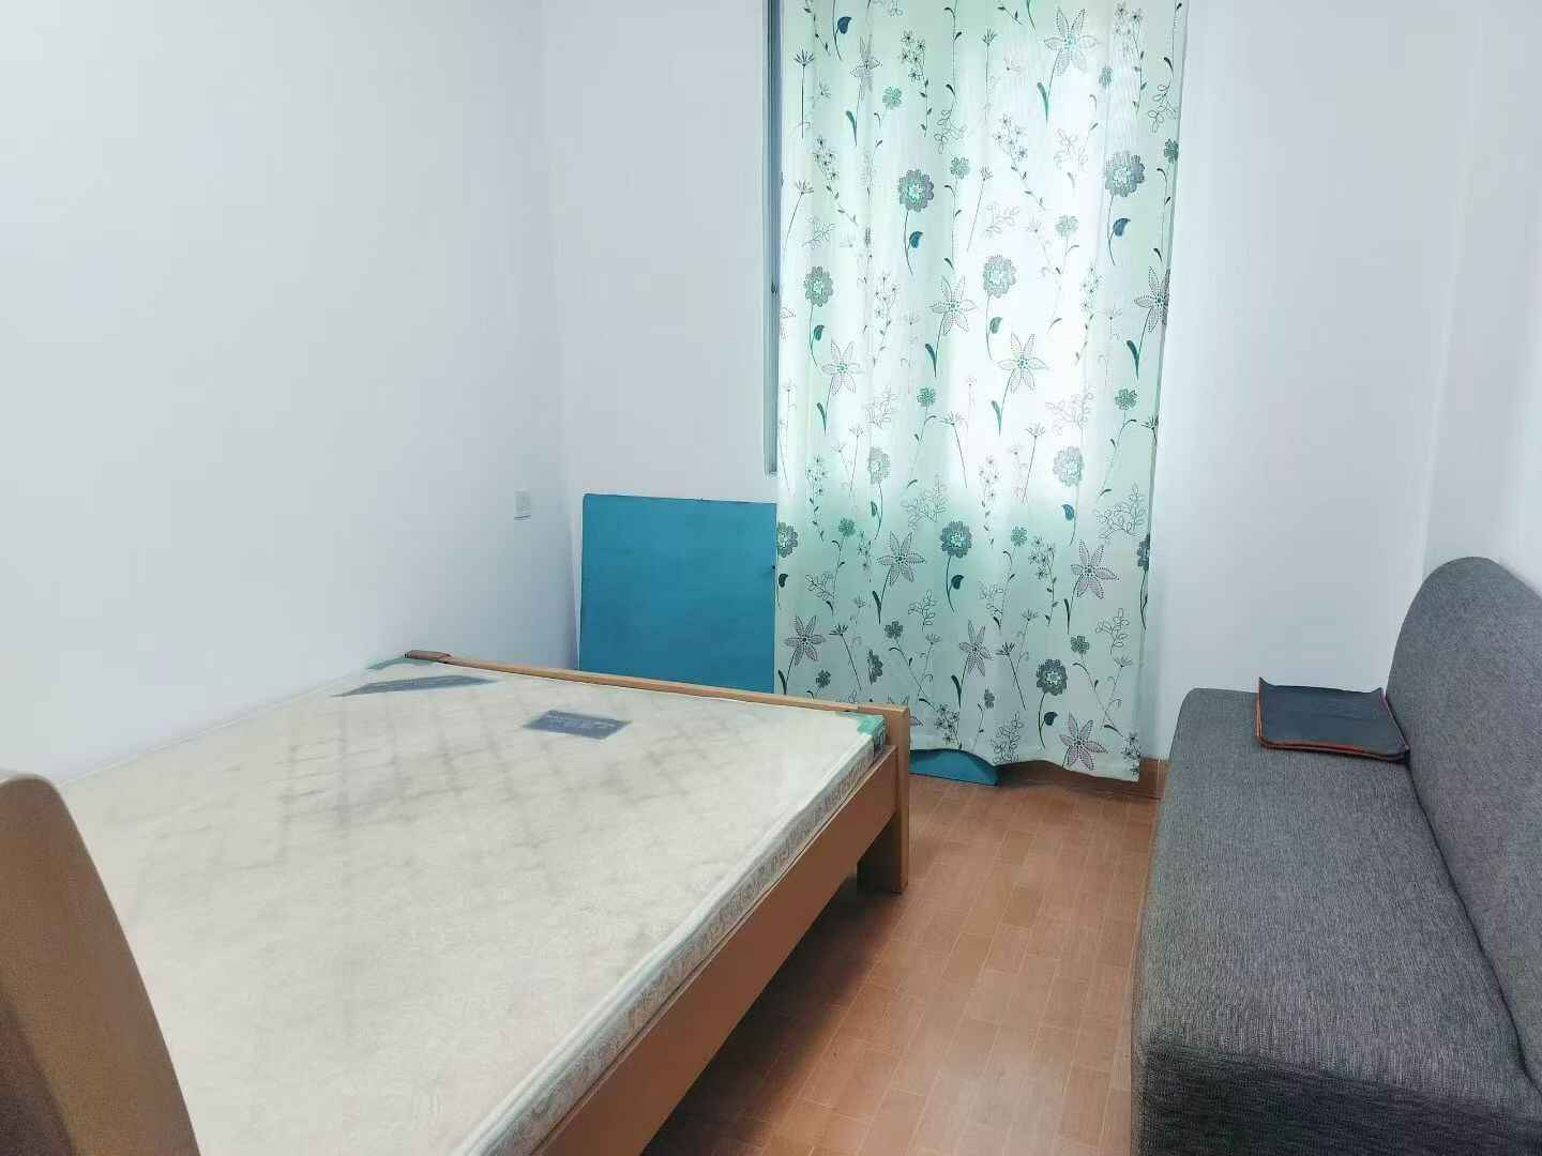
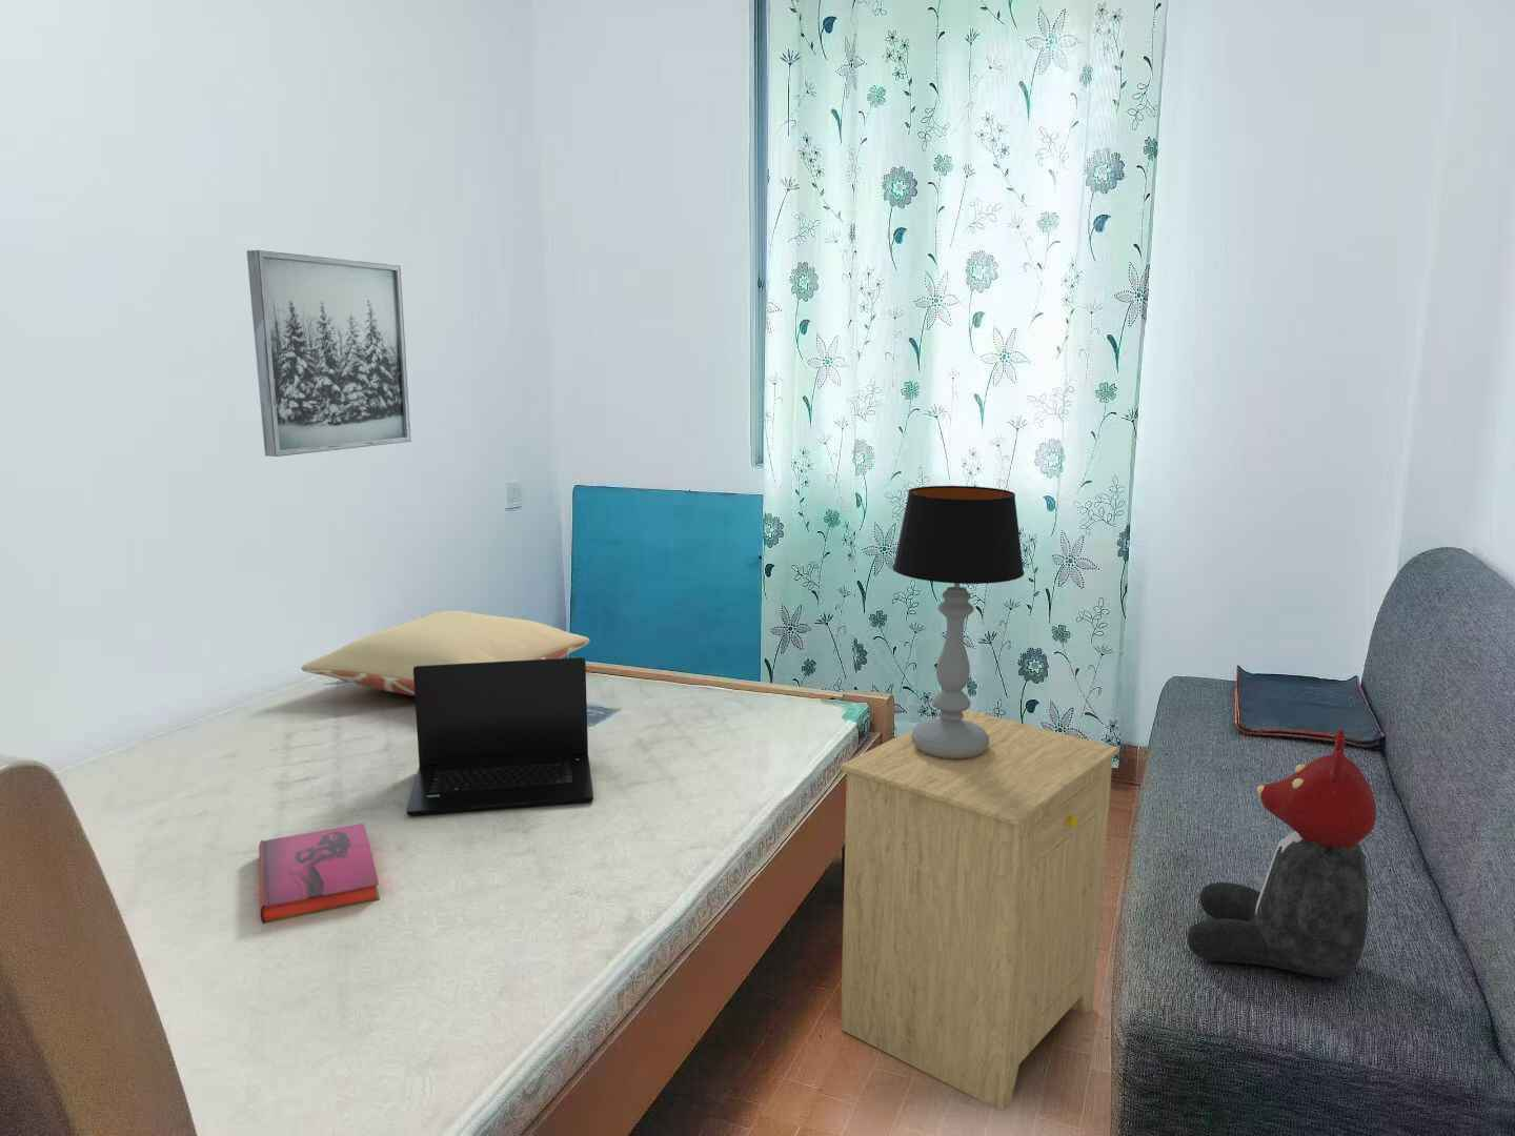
+ laptop [406,656,594,816]
+ pillow [301,609,590,697]
+ table lamp [892,484,1025,759]
+ teddy bear [1186,729,1377,978]
+ hardback book [258,822,381,925]
+ side table [839,709,1120,1112]
+ wall art [246,249,413,457]
